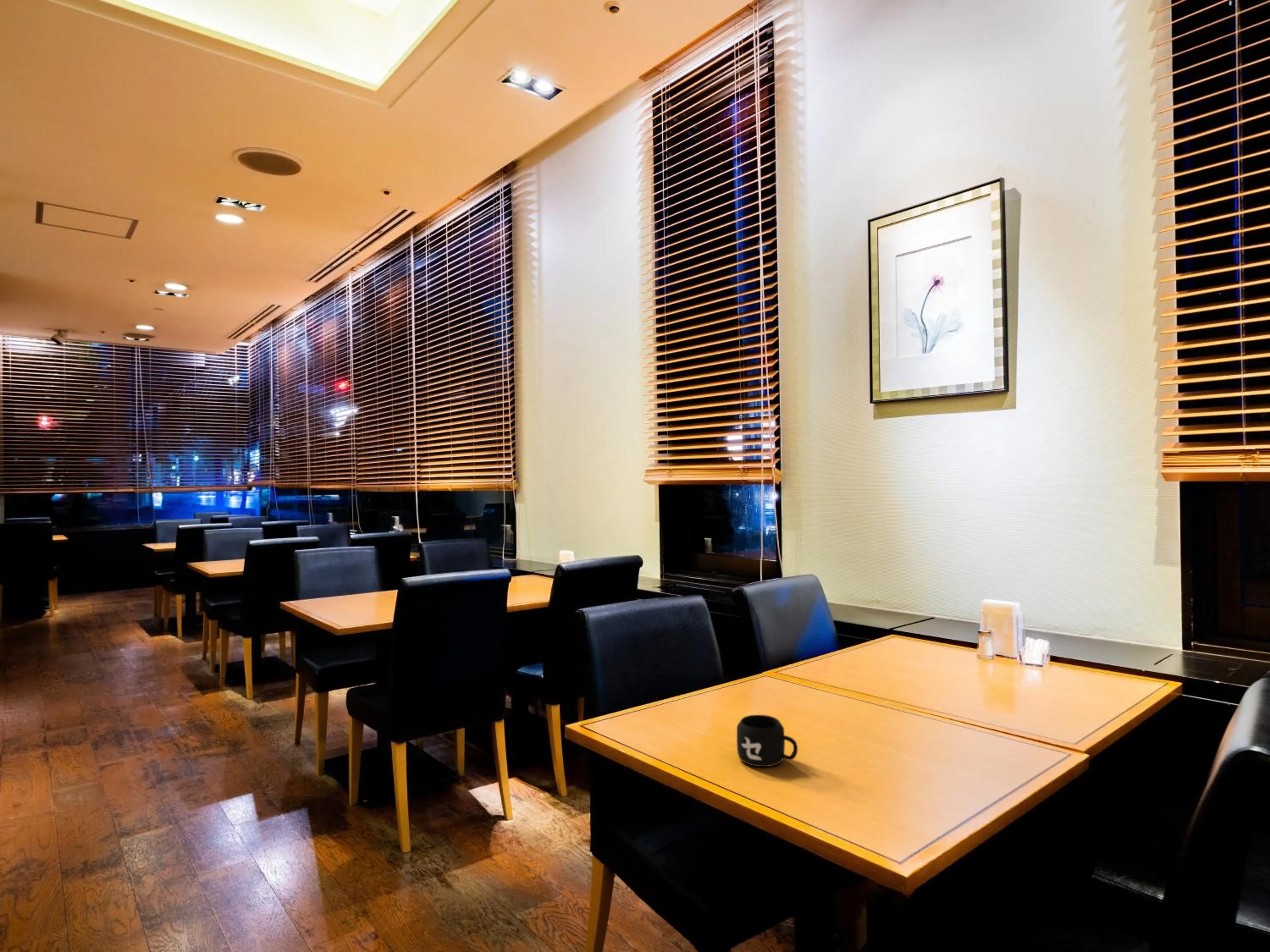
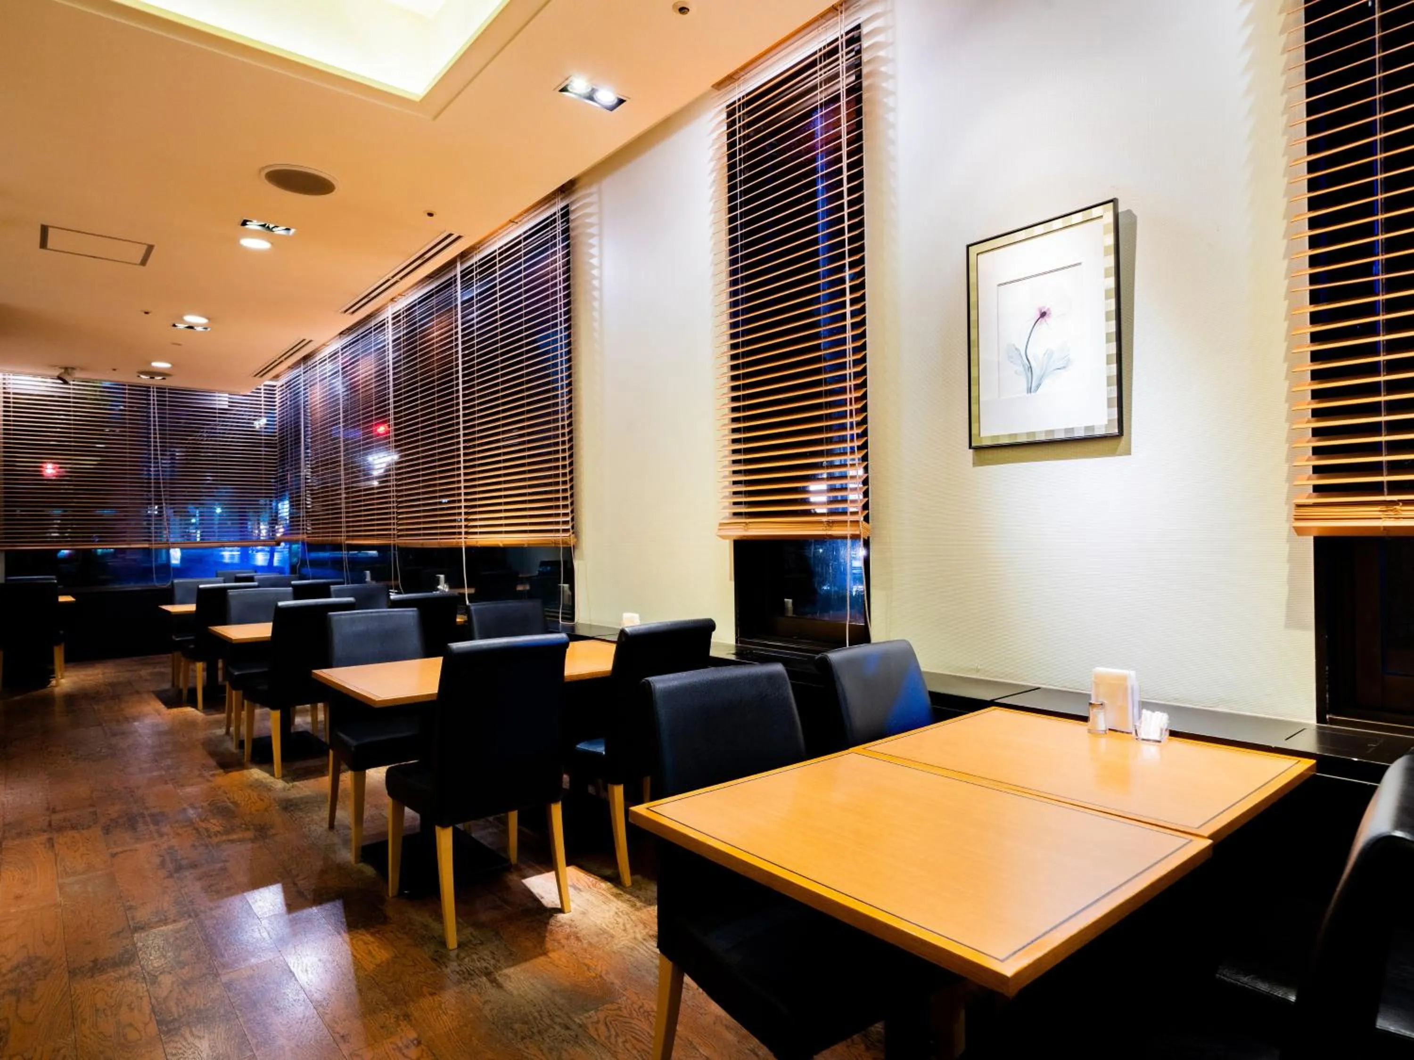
- mug [736,714,798,767]
